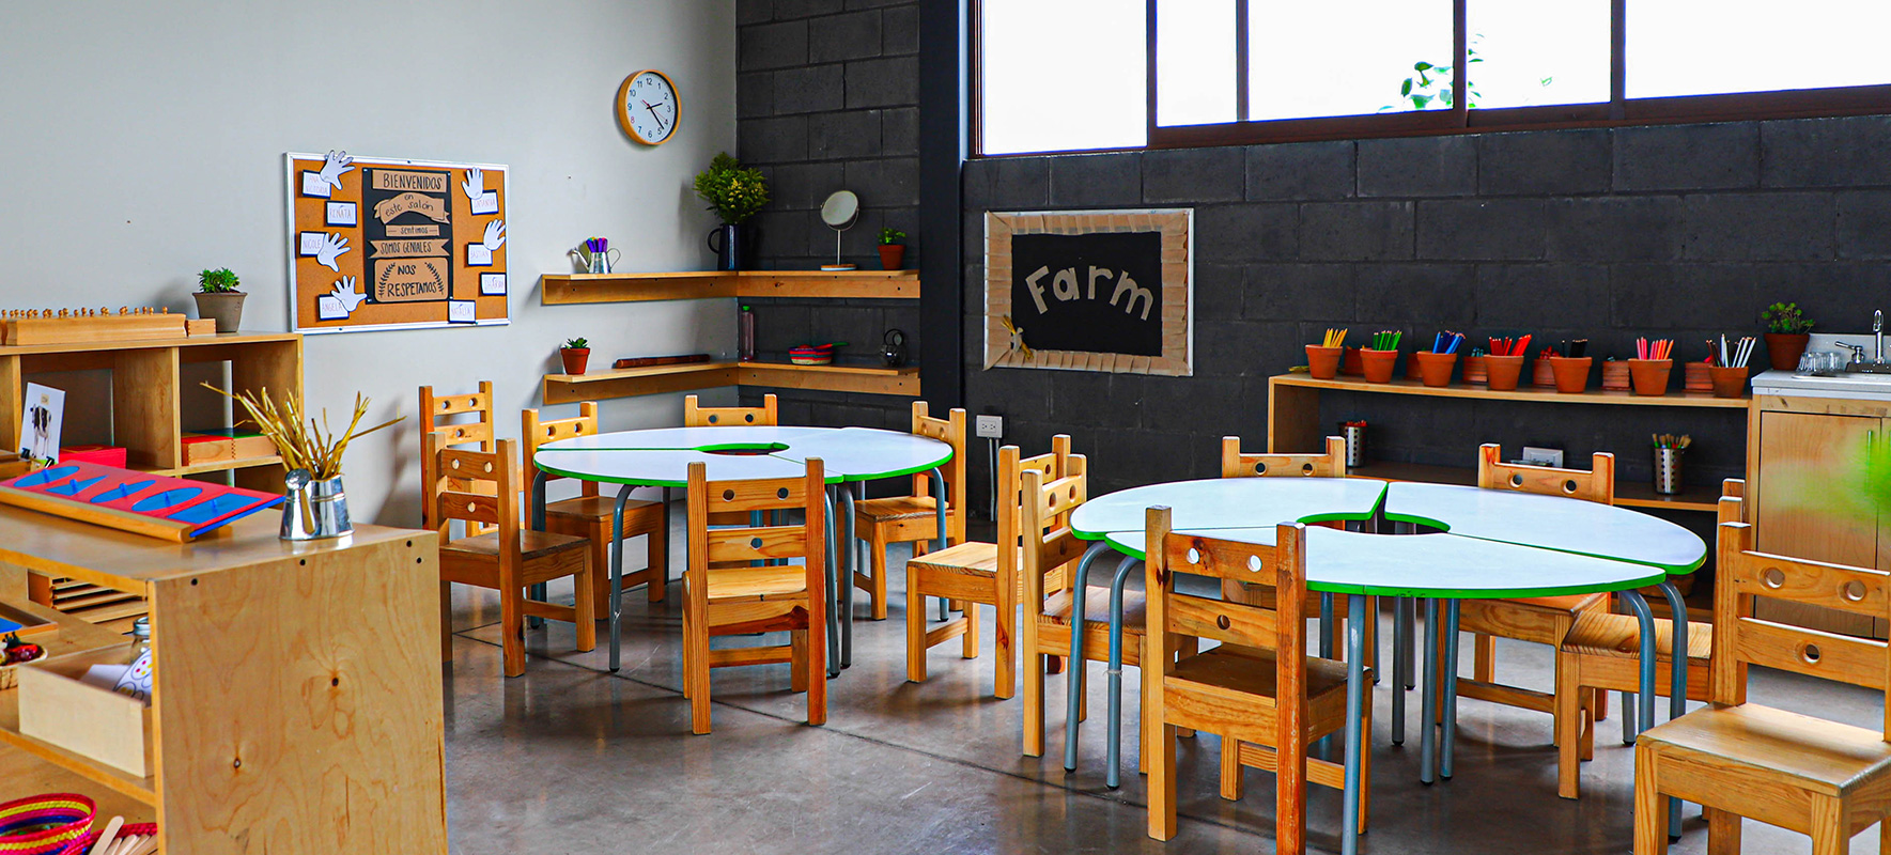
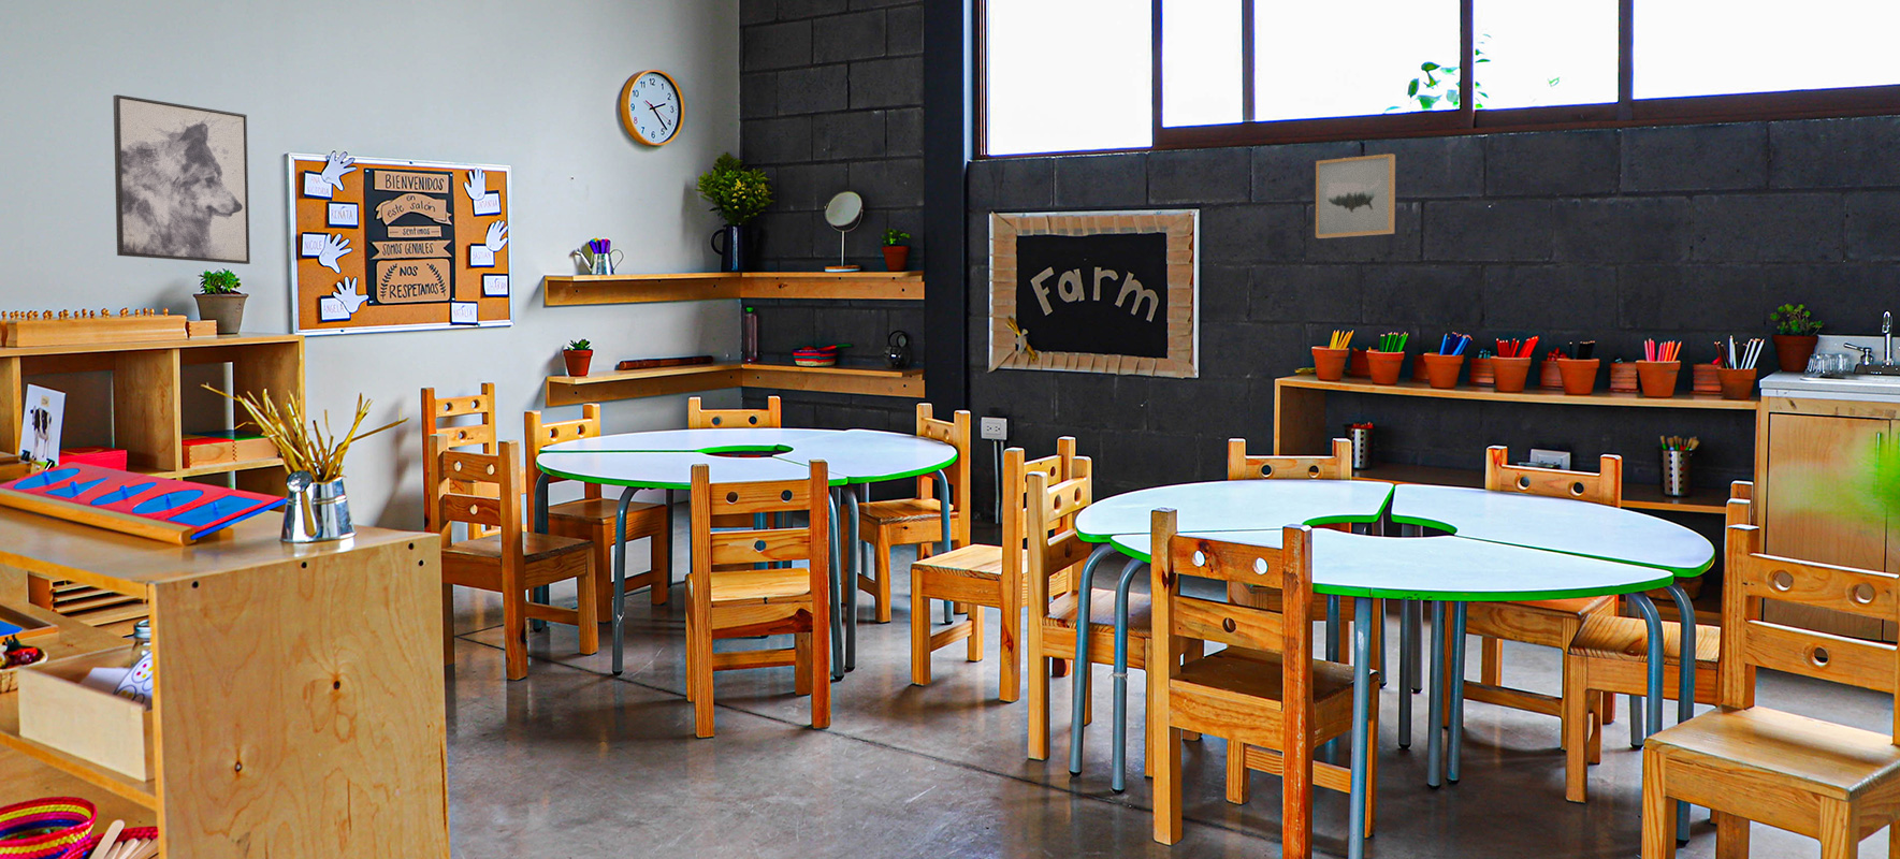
+ wall art [111,93,251,265]
+ wall art [1315,153,1396,240]
